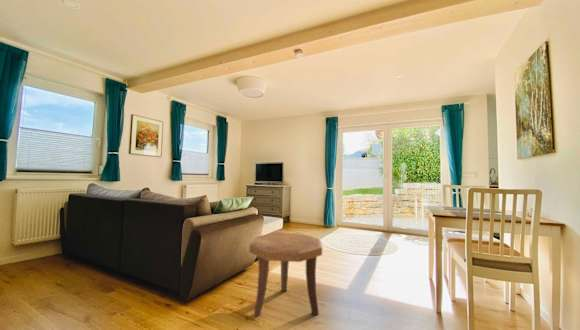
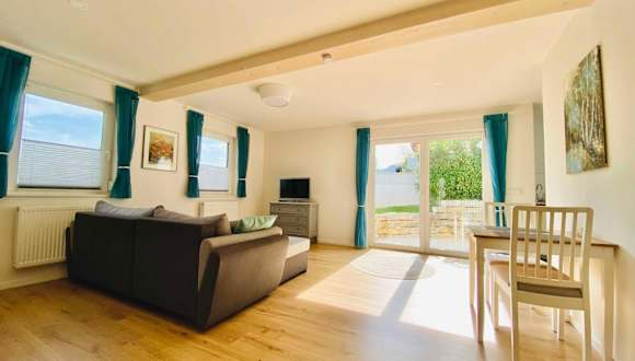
- side table [248,232,323,317]
